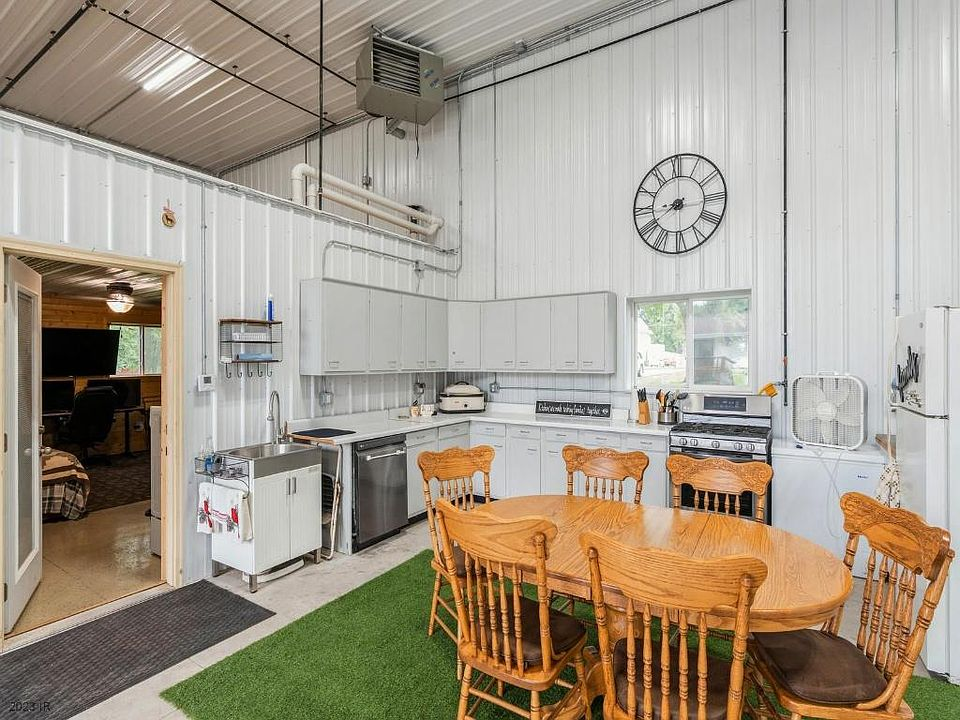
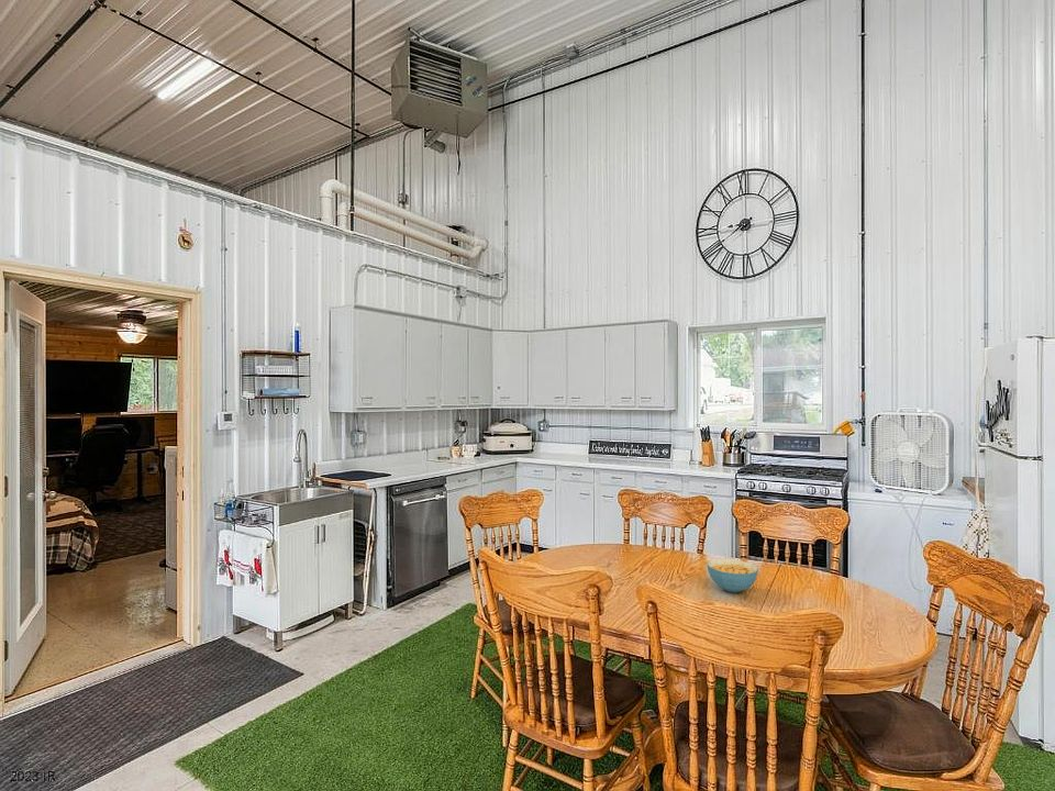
+ cereal bowl [707,558,759,593]
